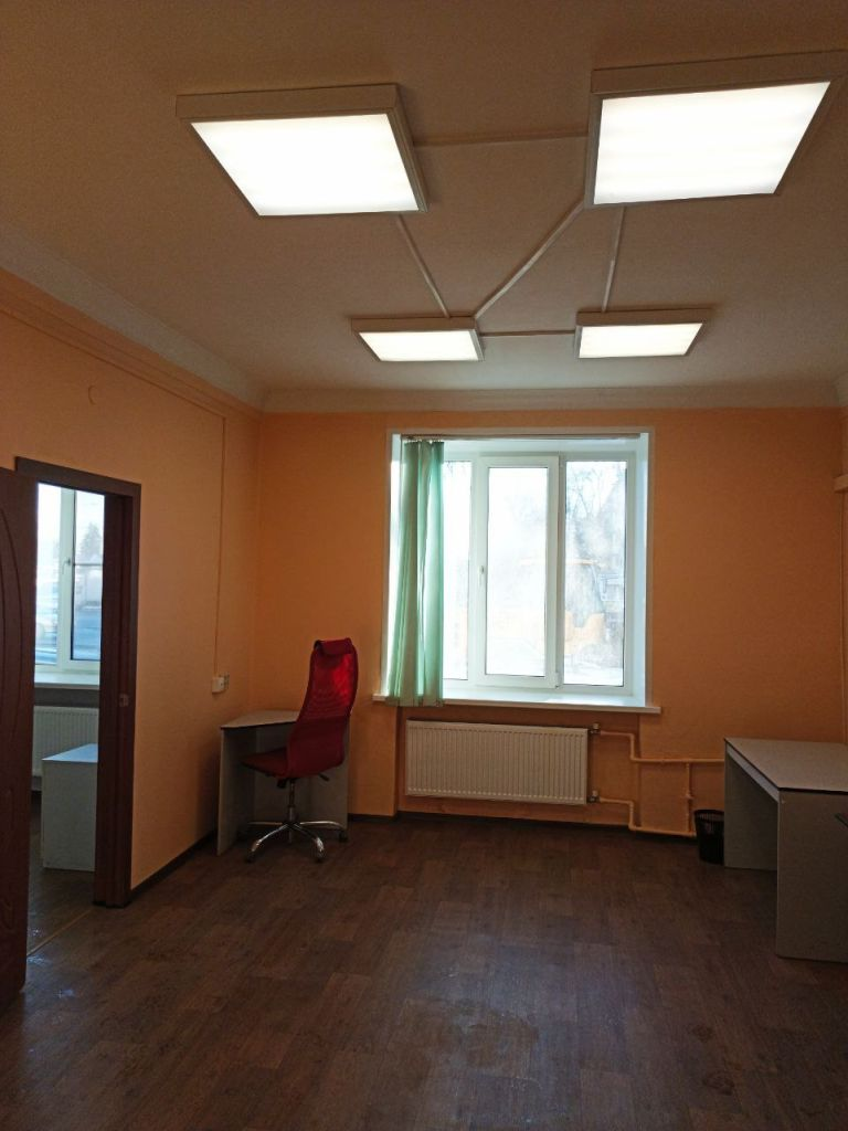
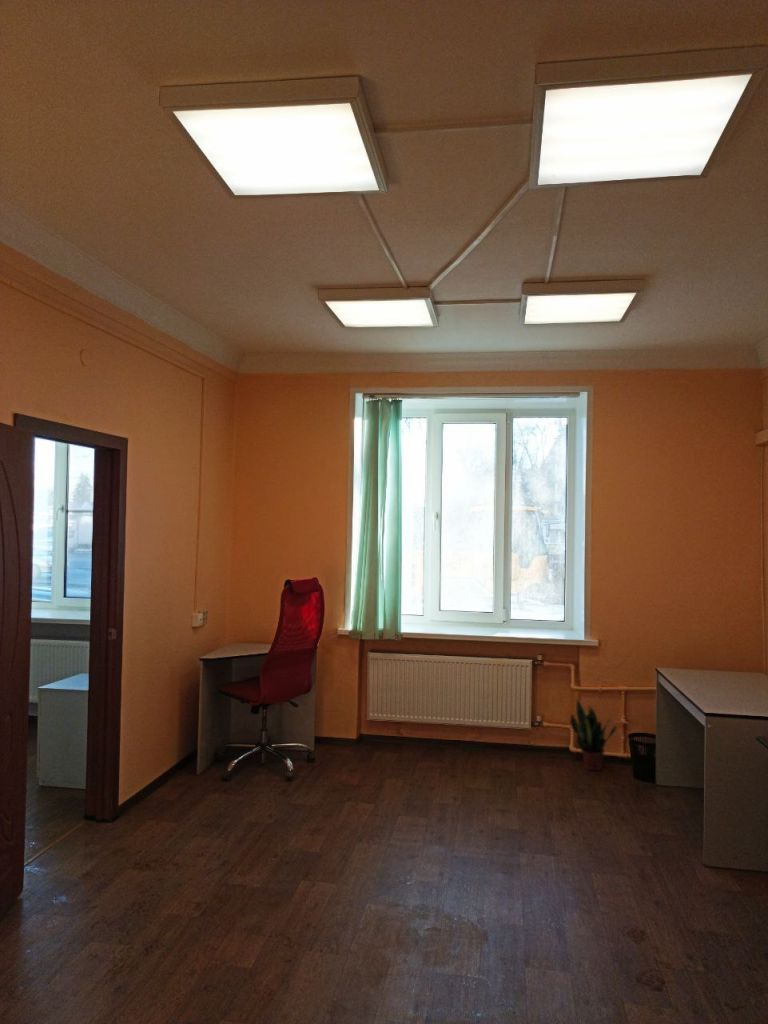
+ potted plant [569,699,617,772]
